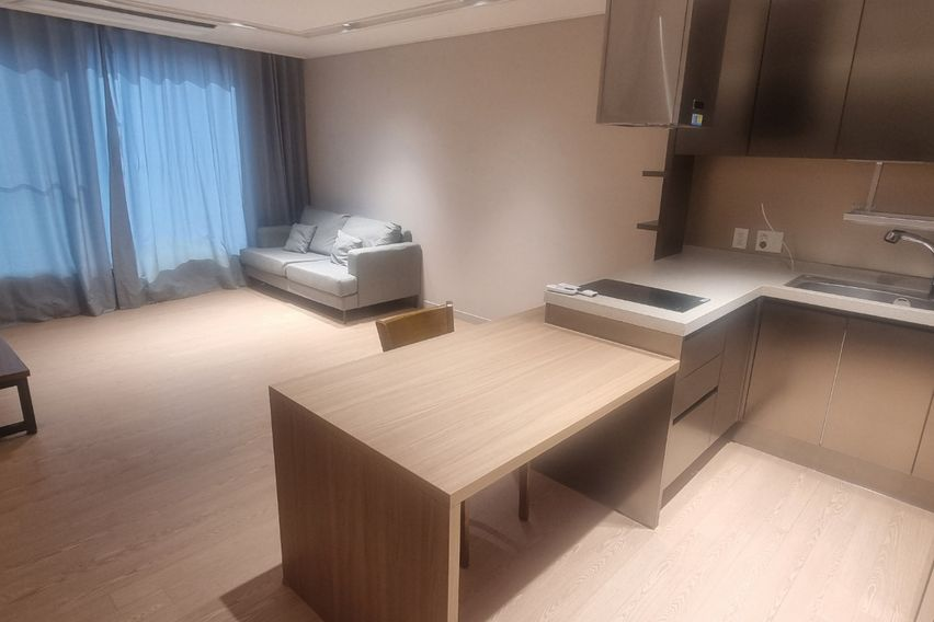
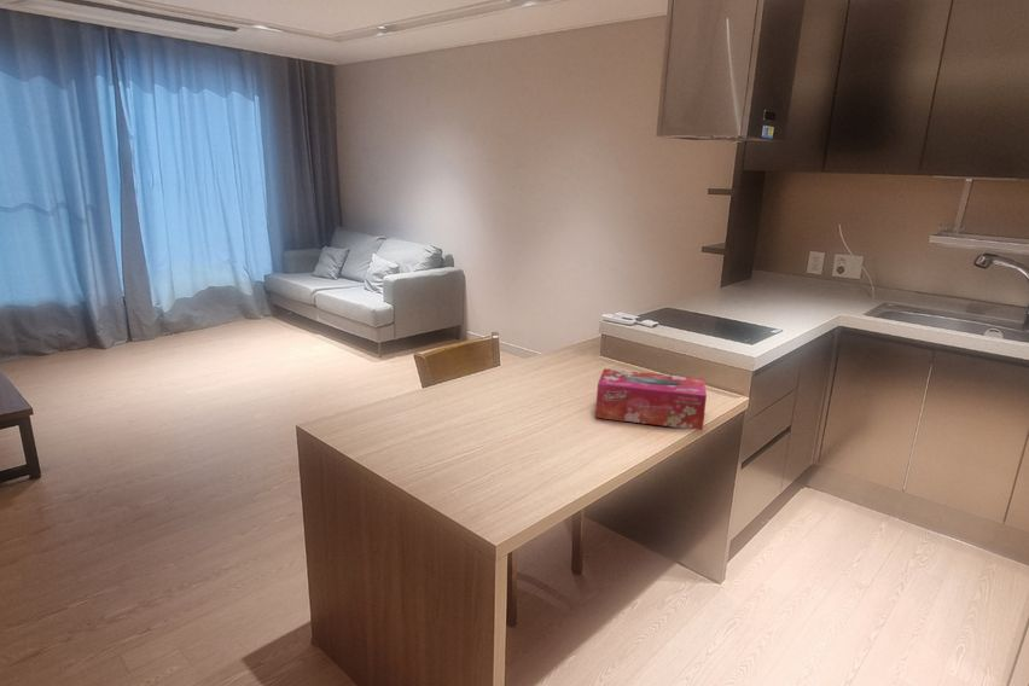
+ tissue box [594,367,708,431]
